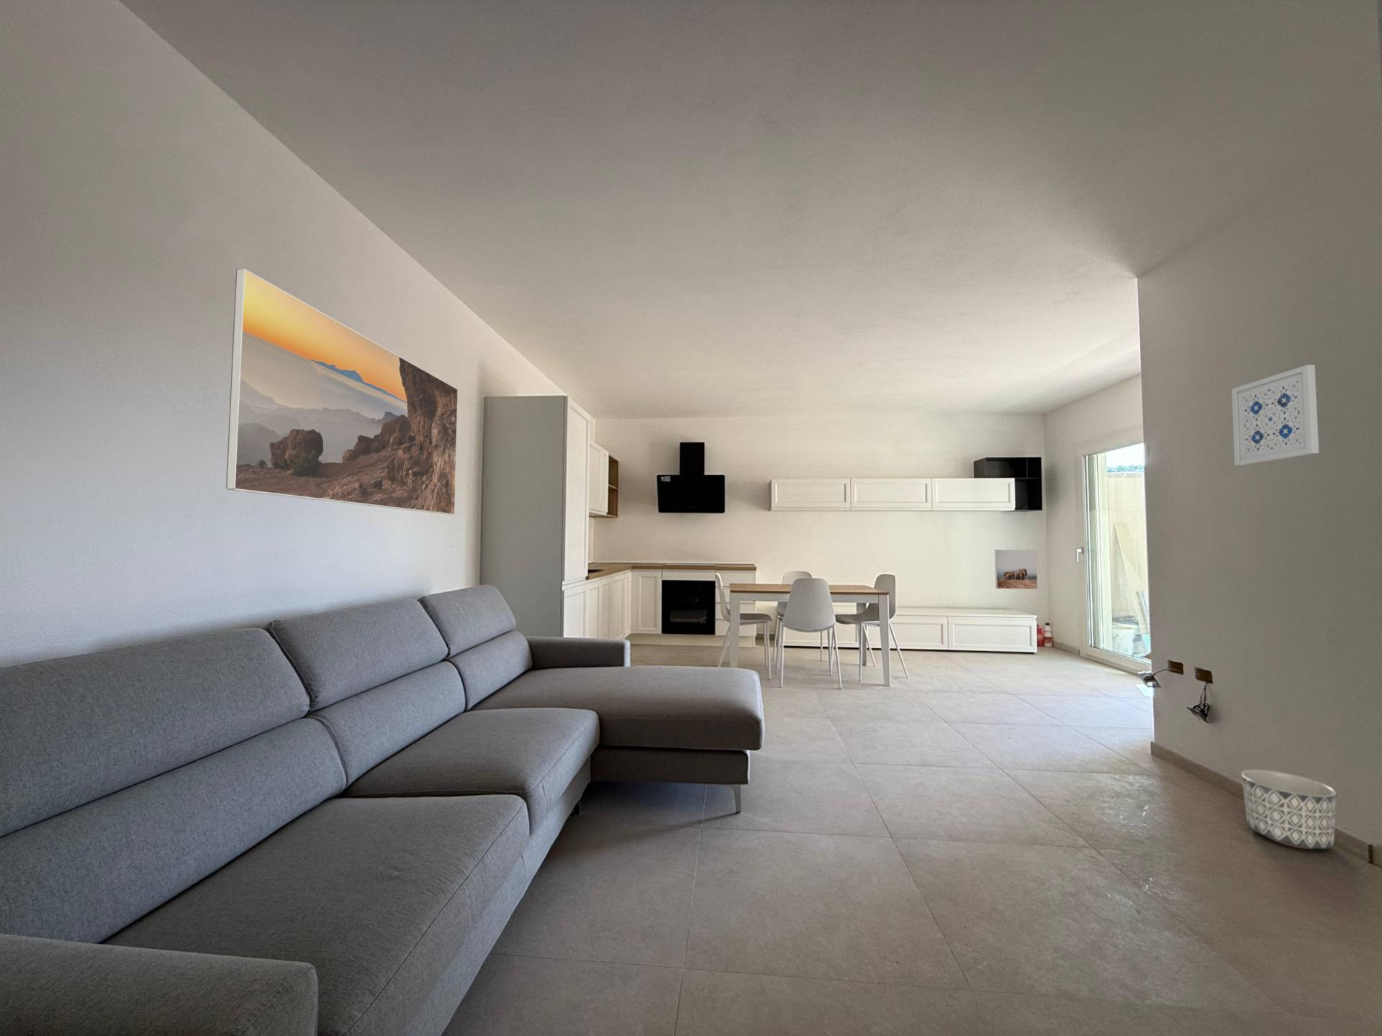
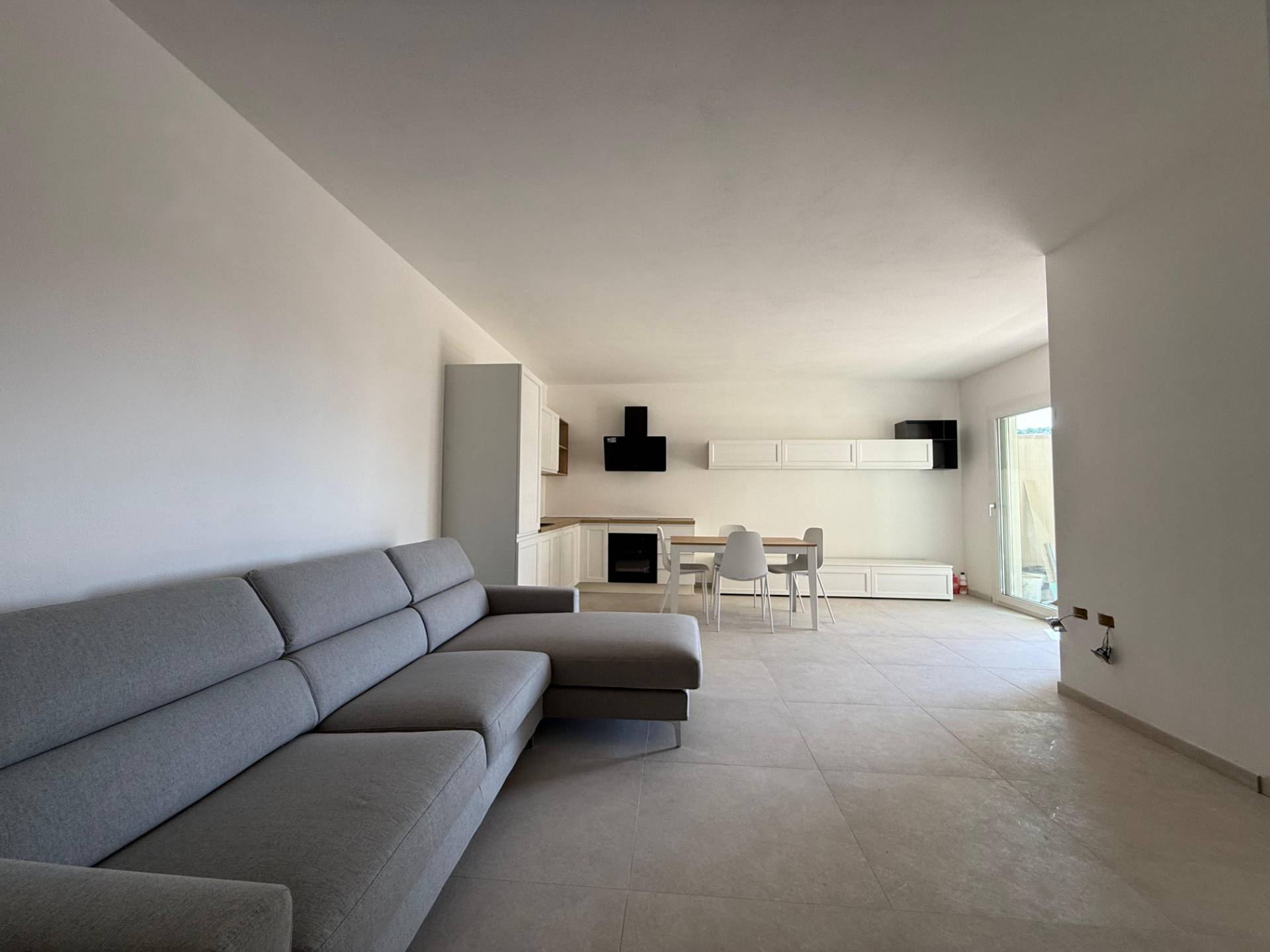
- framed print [225,268,458,515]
- planter [1241,769,1337,850]
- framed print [994,548,1038,590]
- wall art [1231,365,1319,466]
